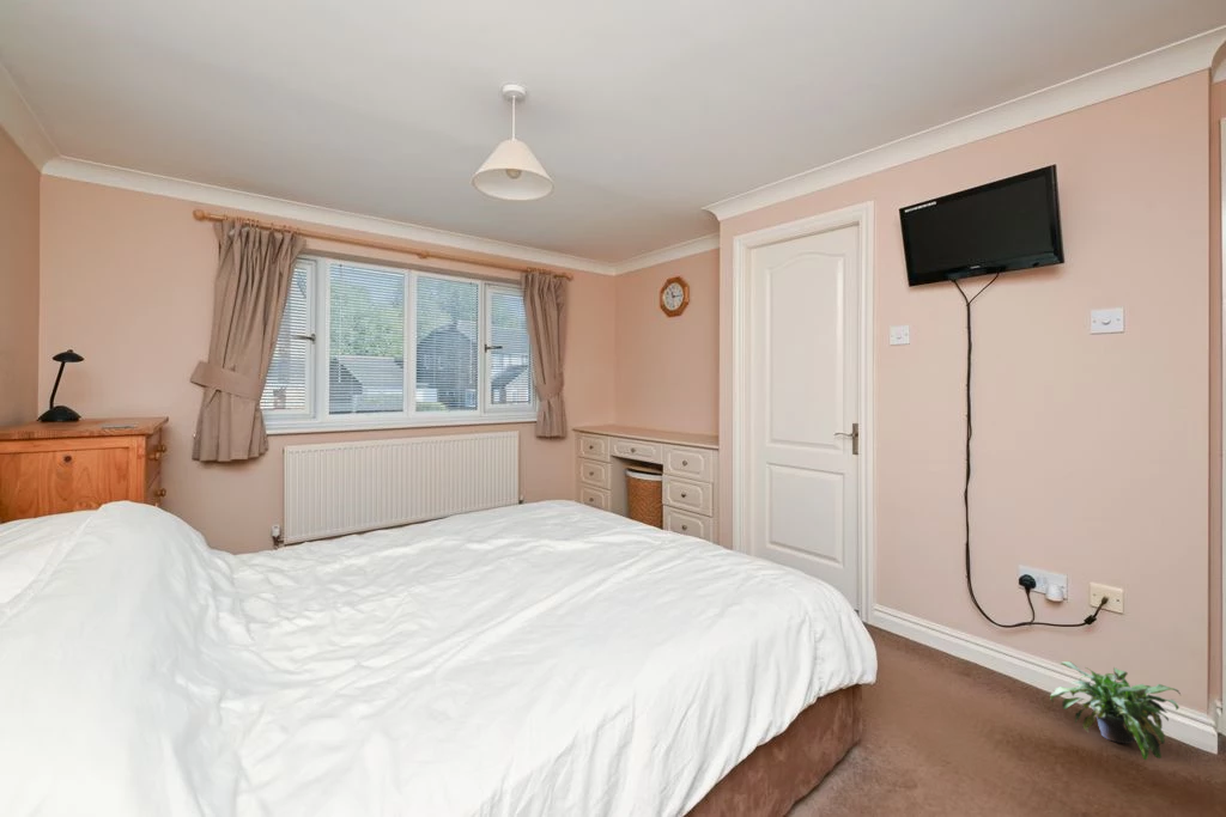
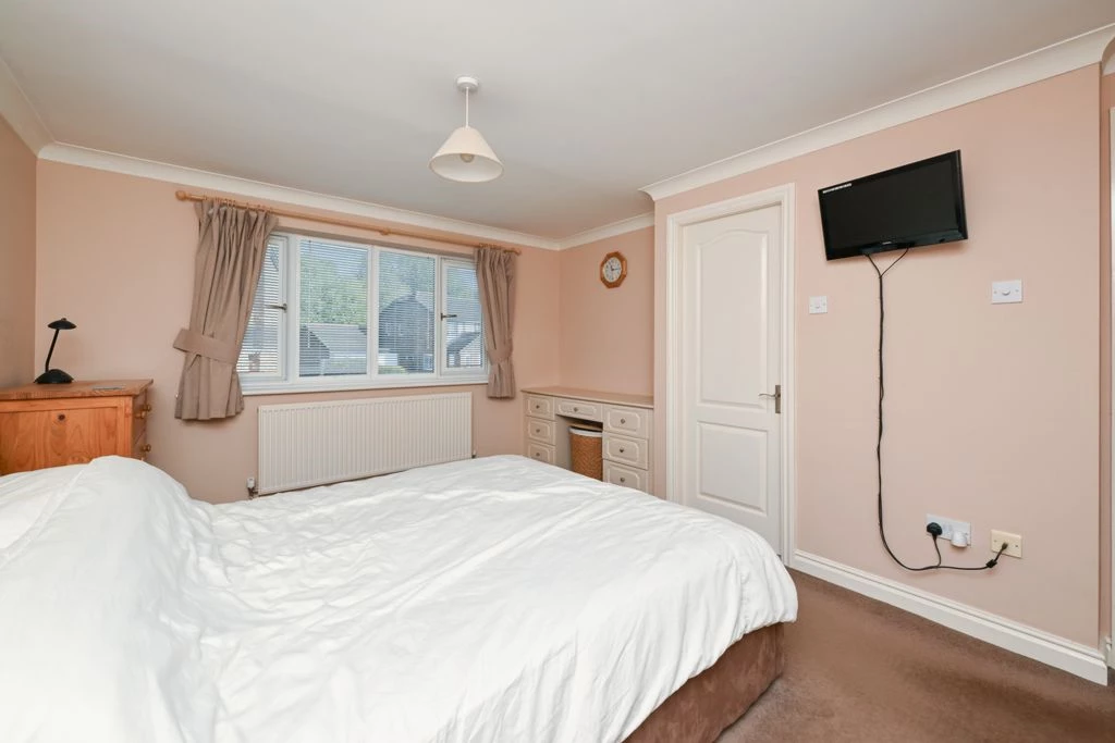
- potted plant [1050,660,1182,762]
